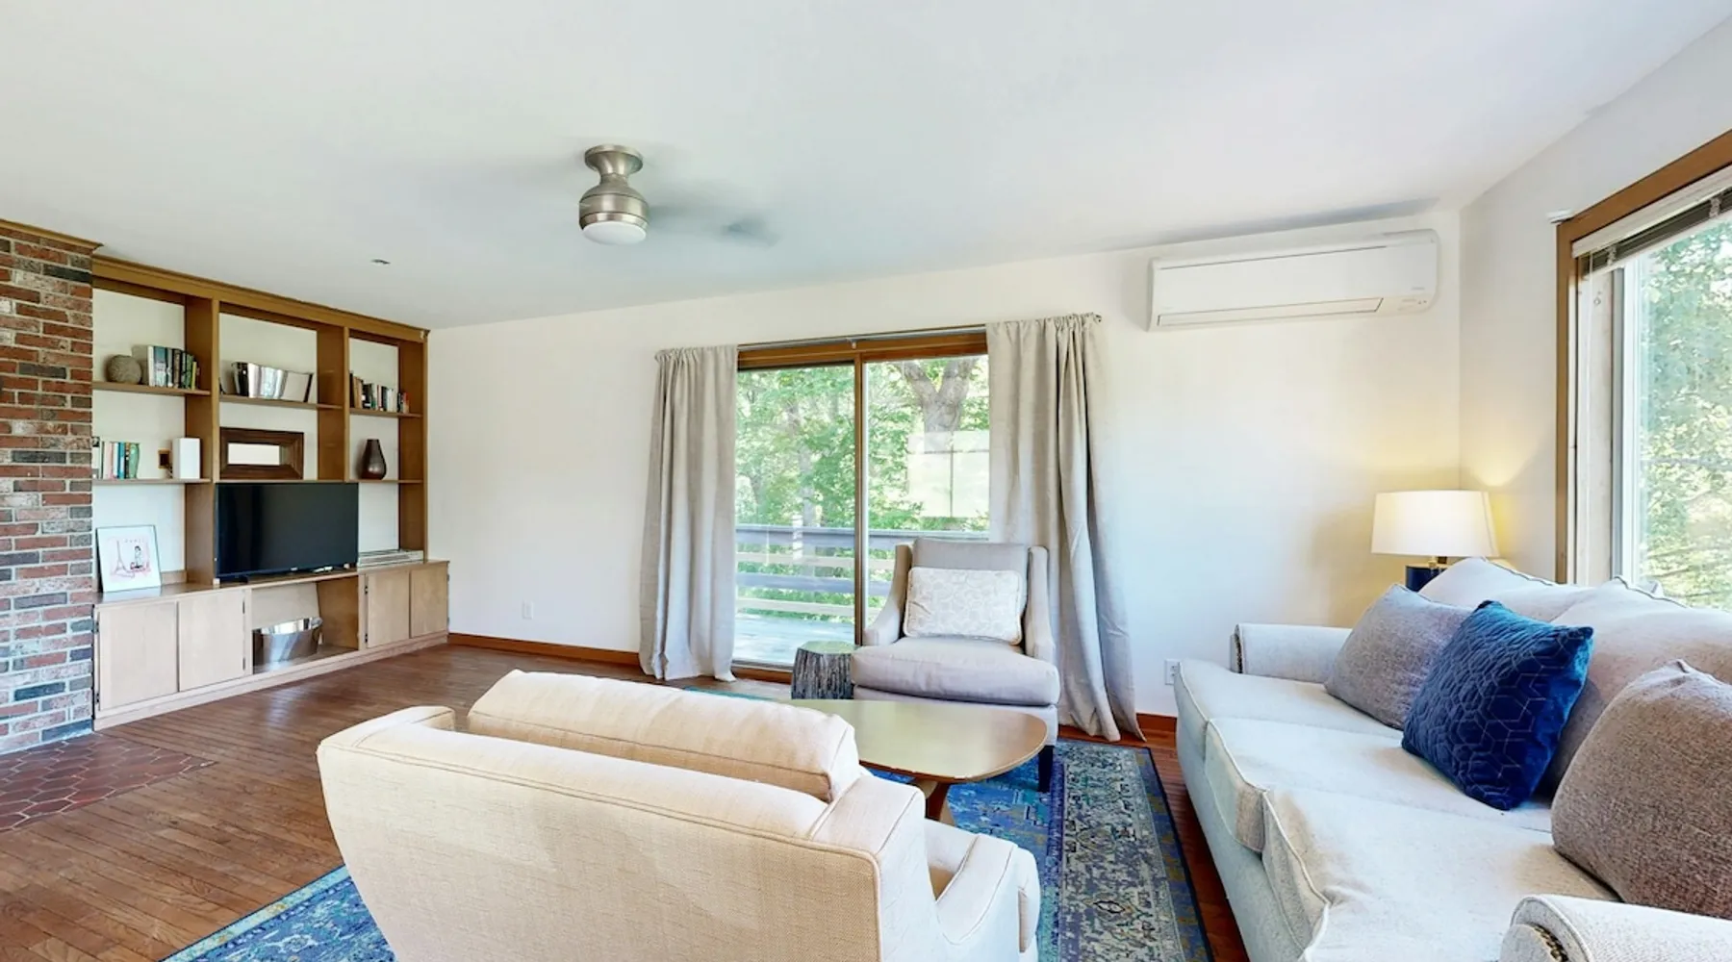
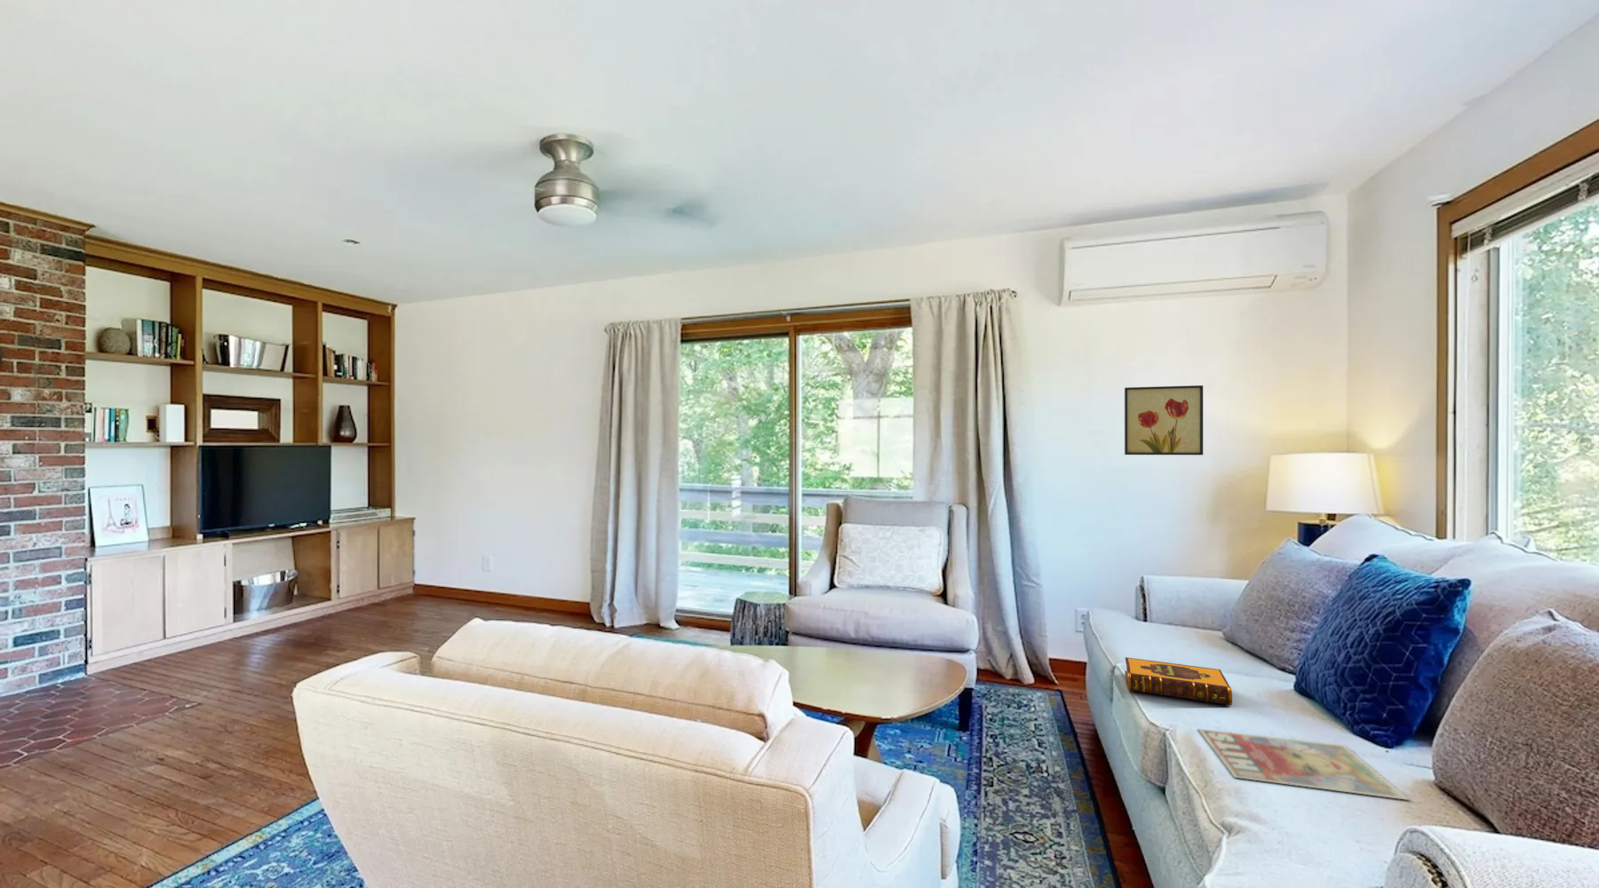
+ magazine [1197,727,1411,801]
+ wall art [1123,385,1204,456]
+ hardback book [1123,656,1233,706]
